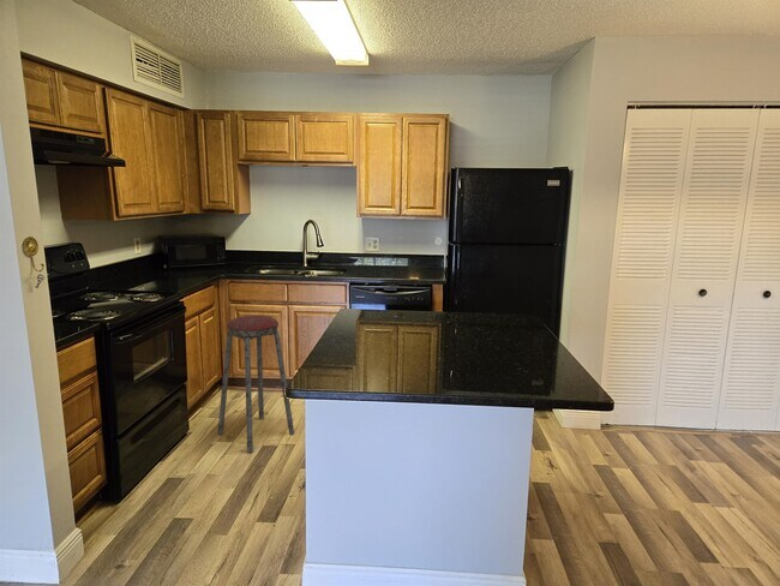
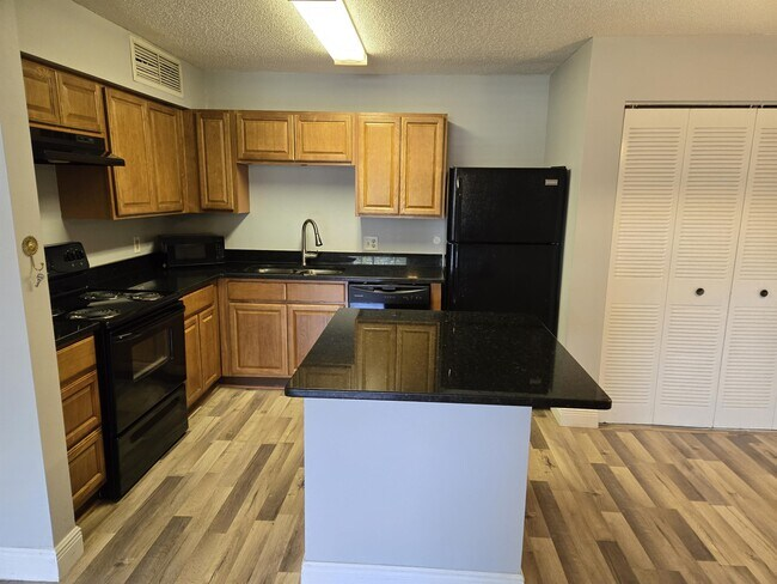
- music stool [216,315,295,454]
